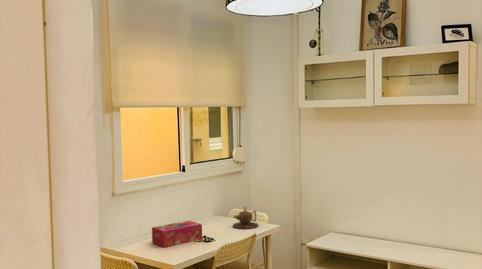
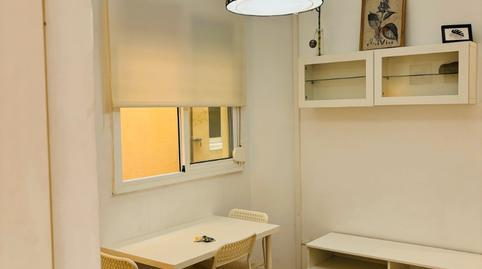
- tissue box [151,220,203,248]
- teapot [232,206,259,230]
